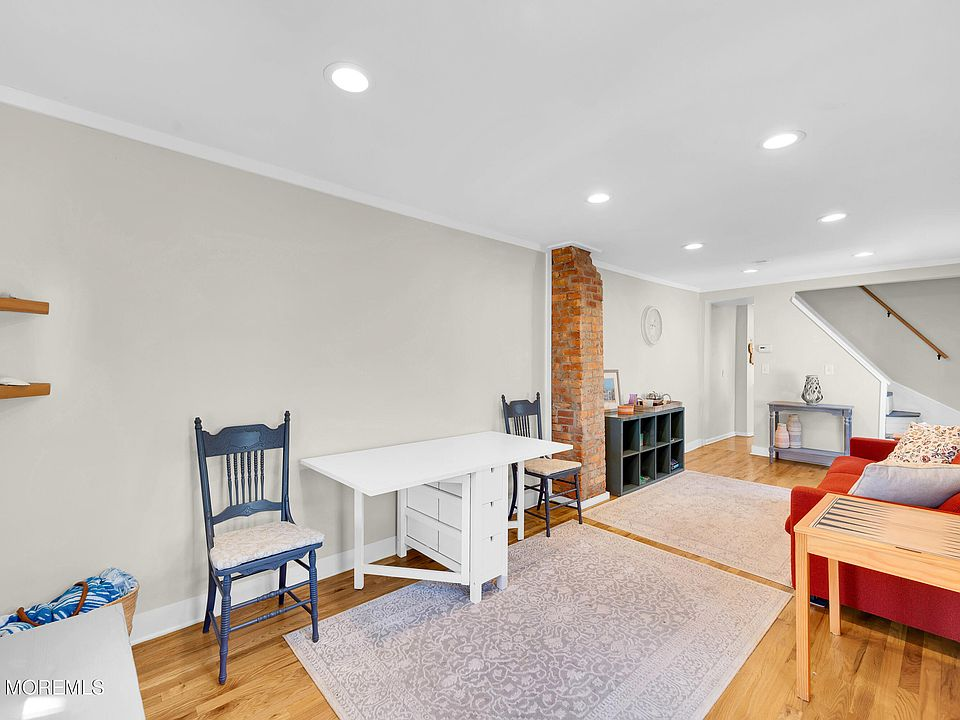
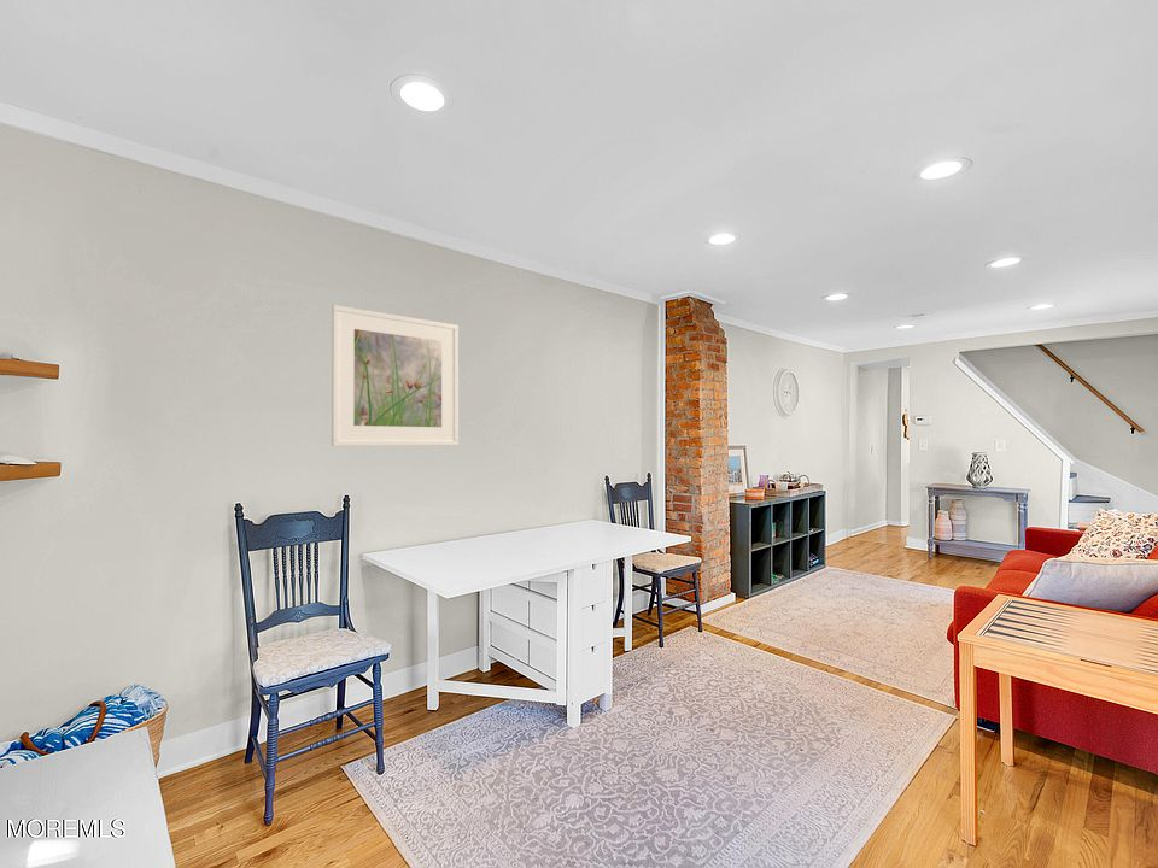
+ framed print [331,304,460,447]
